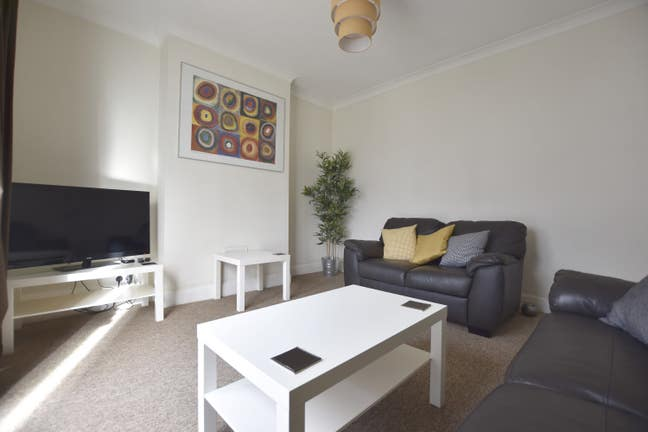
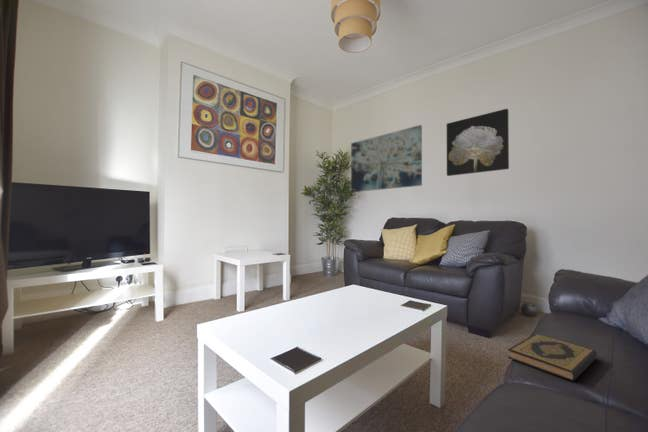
+ wall art [446,108,510,177]
+ wall art [350,124,423,193]
+ hardback book [507,333,598,382]
